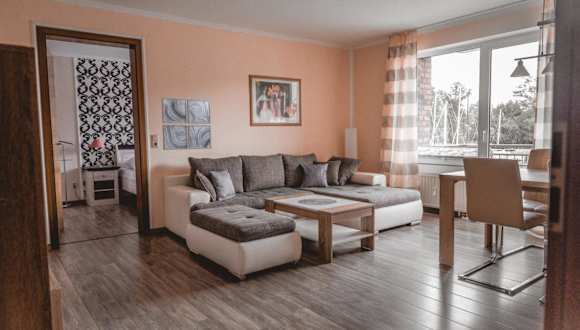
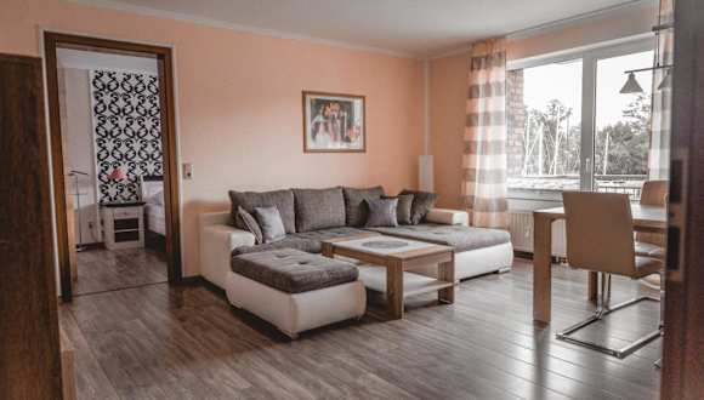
- wall art [161,96,212,151]
